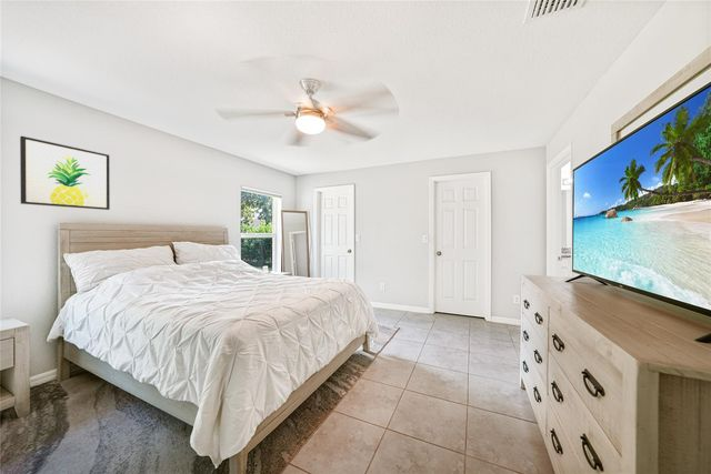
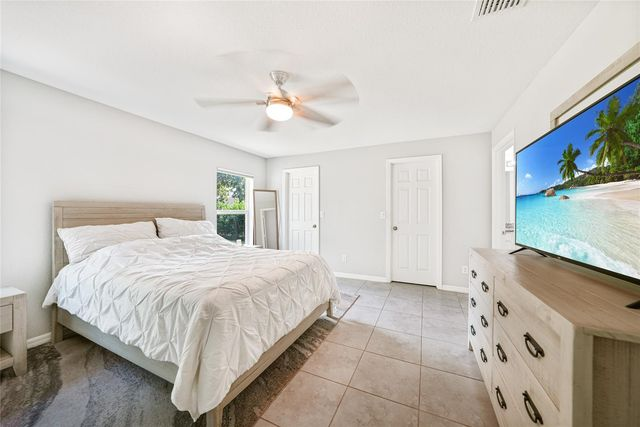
- wall art [19,135,111,211]
